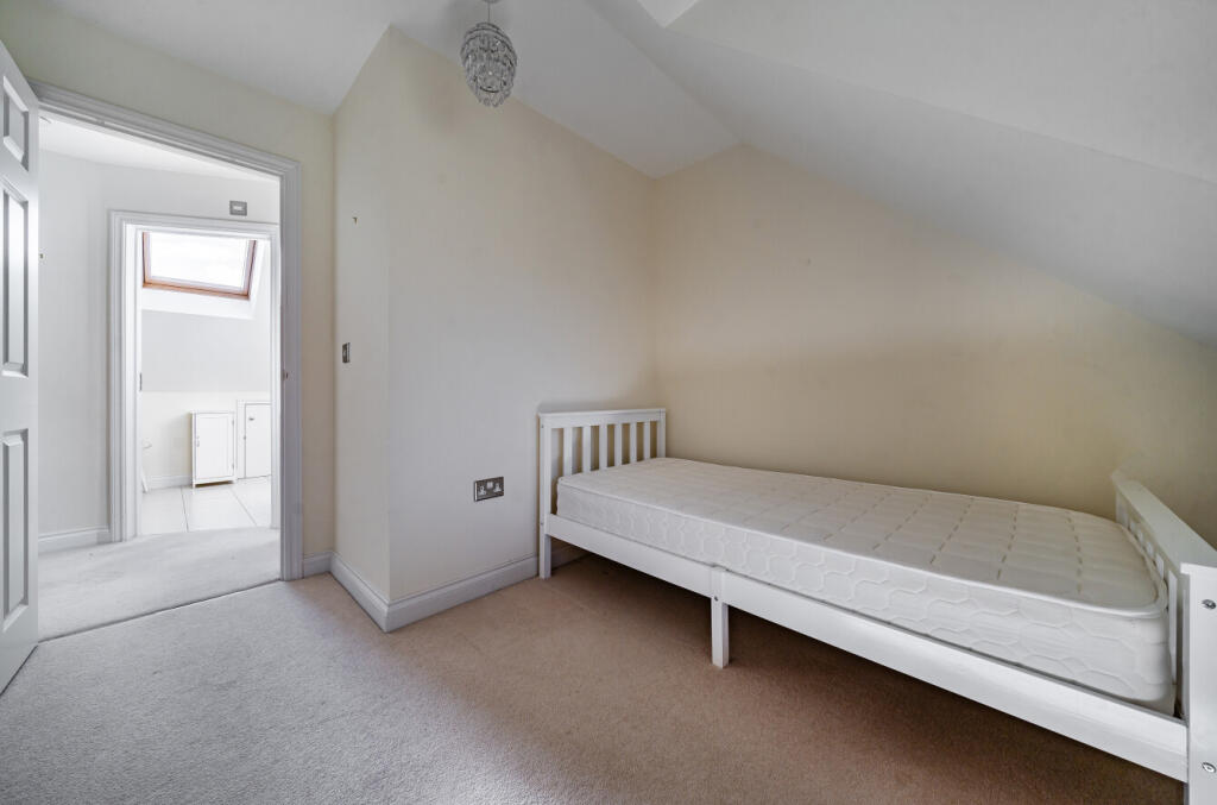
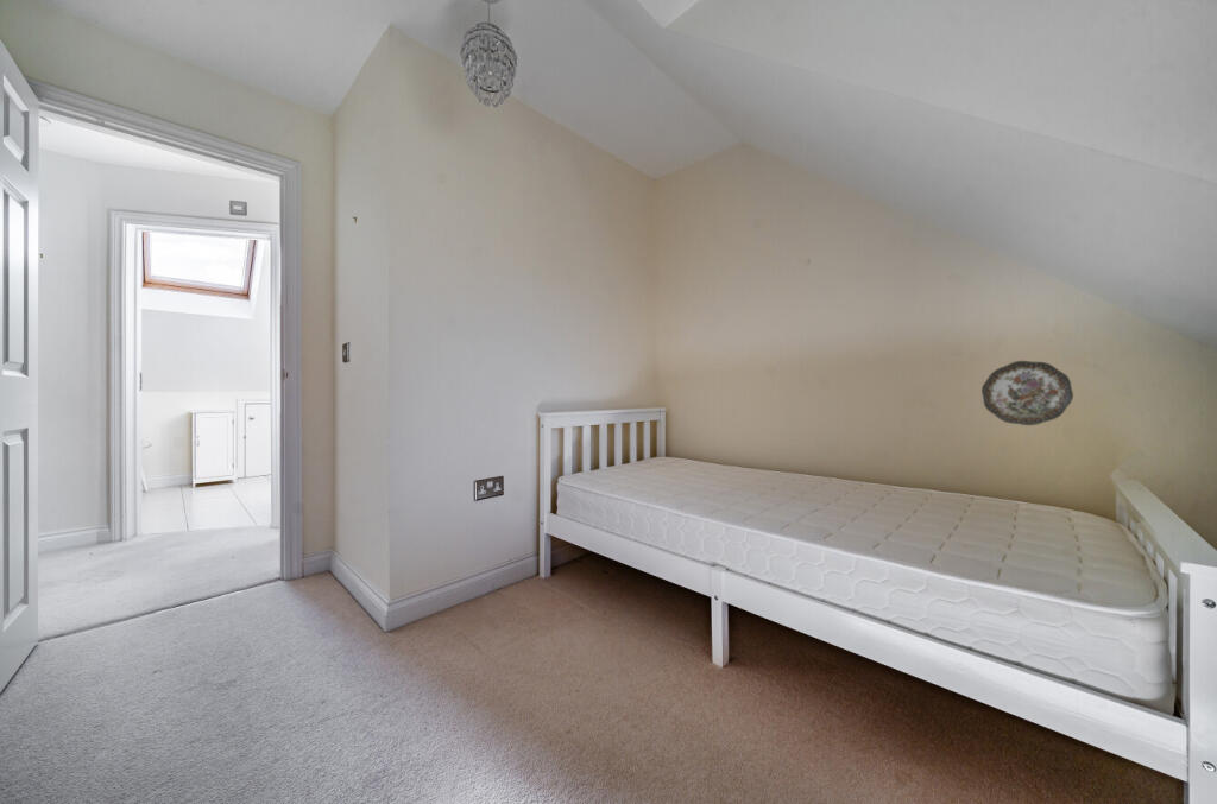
+ decorative plate [980,360,1074,426]
